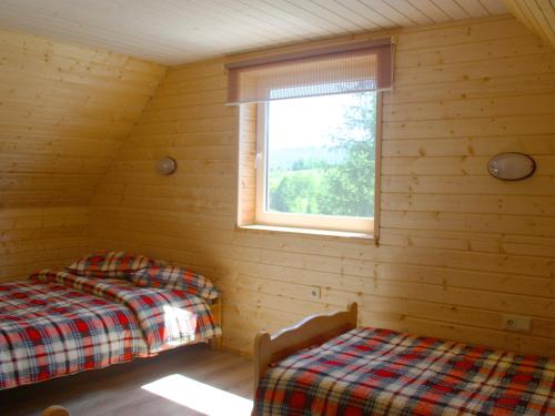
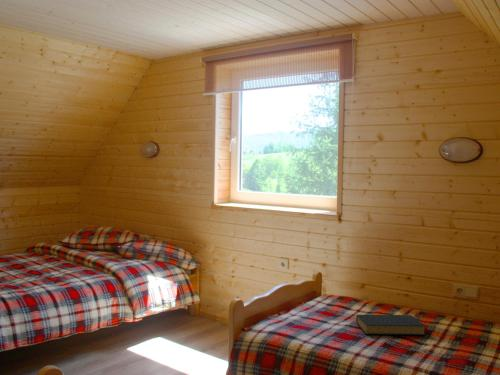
+ hardback book [355,314,426,336]
